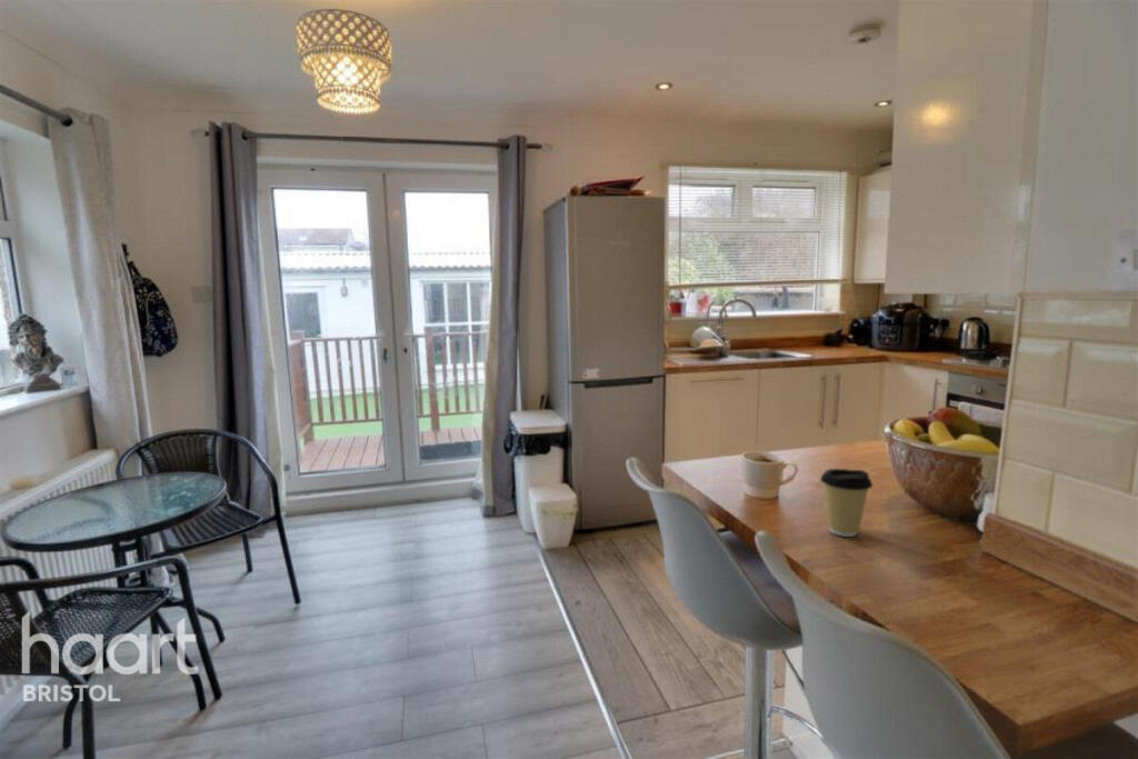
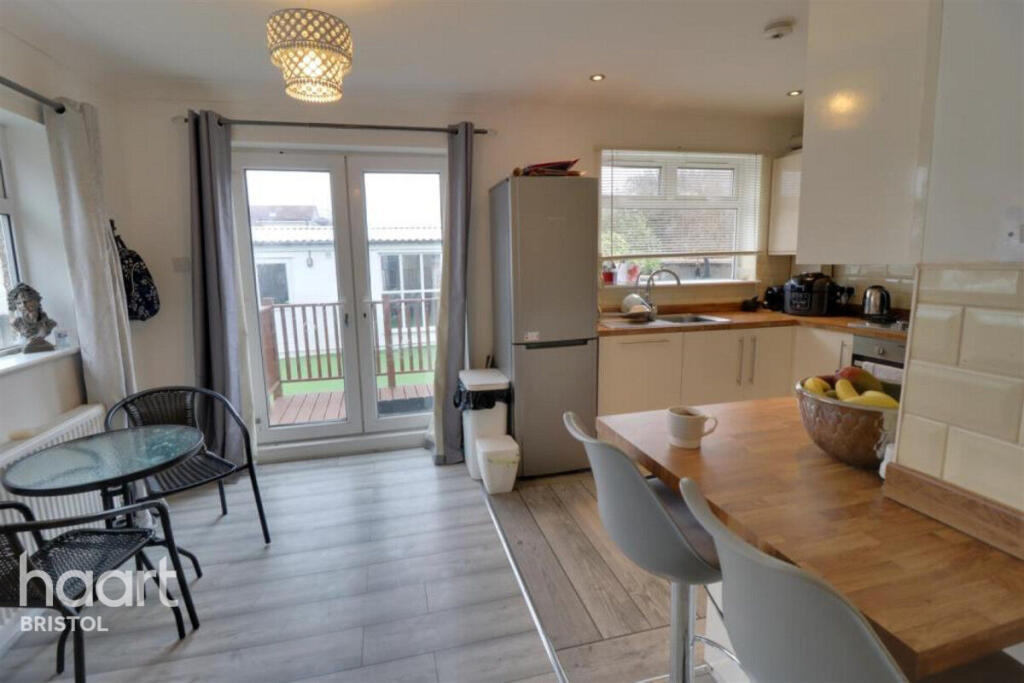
- coffee cup [819,468,874,538]
